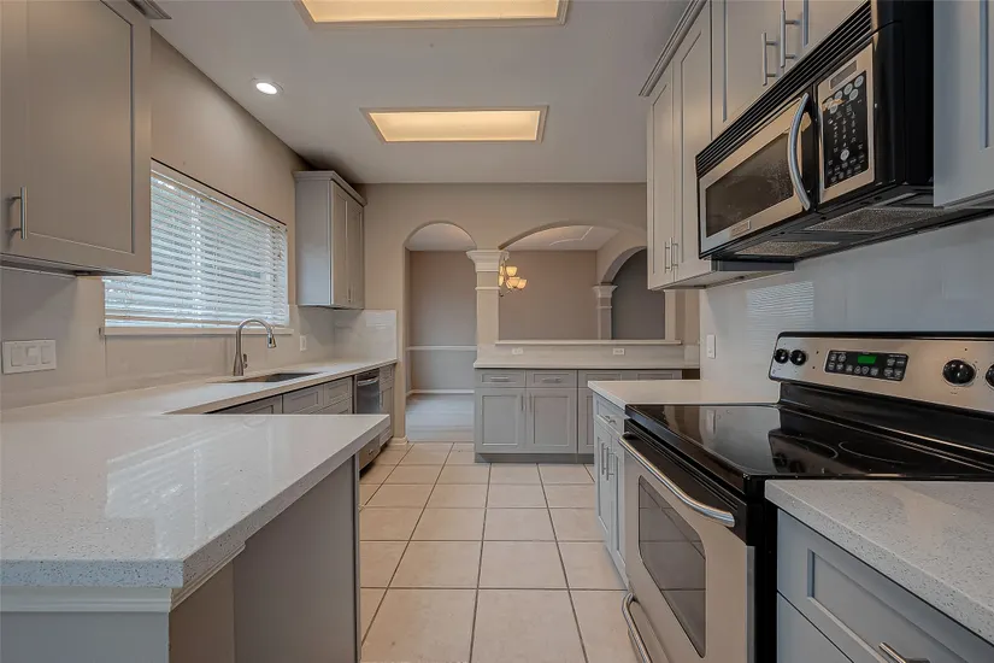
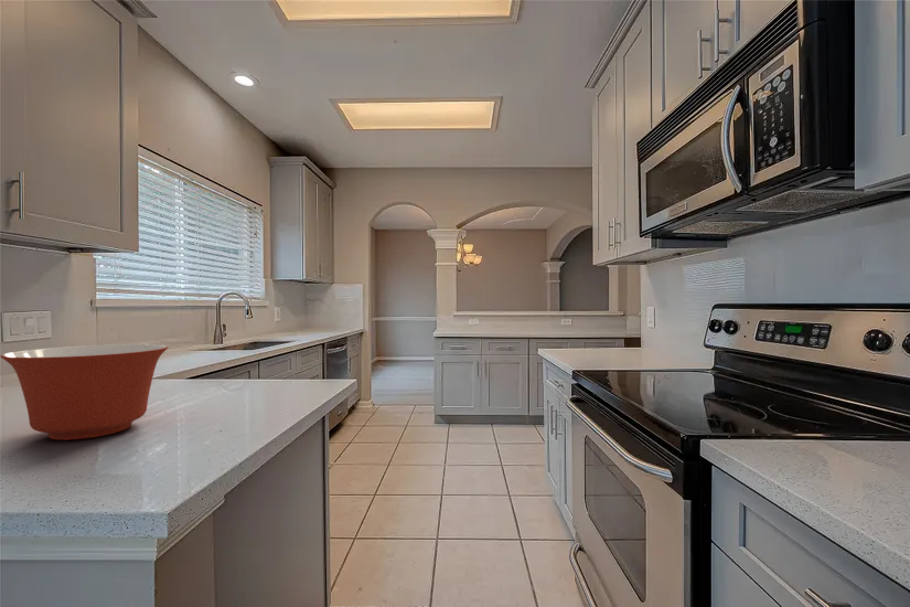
+ mixing bowl [0,343,169,441]
